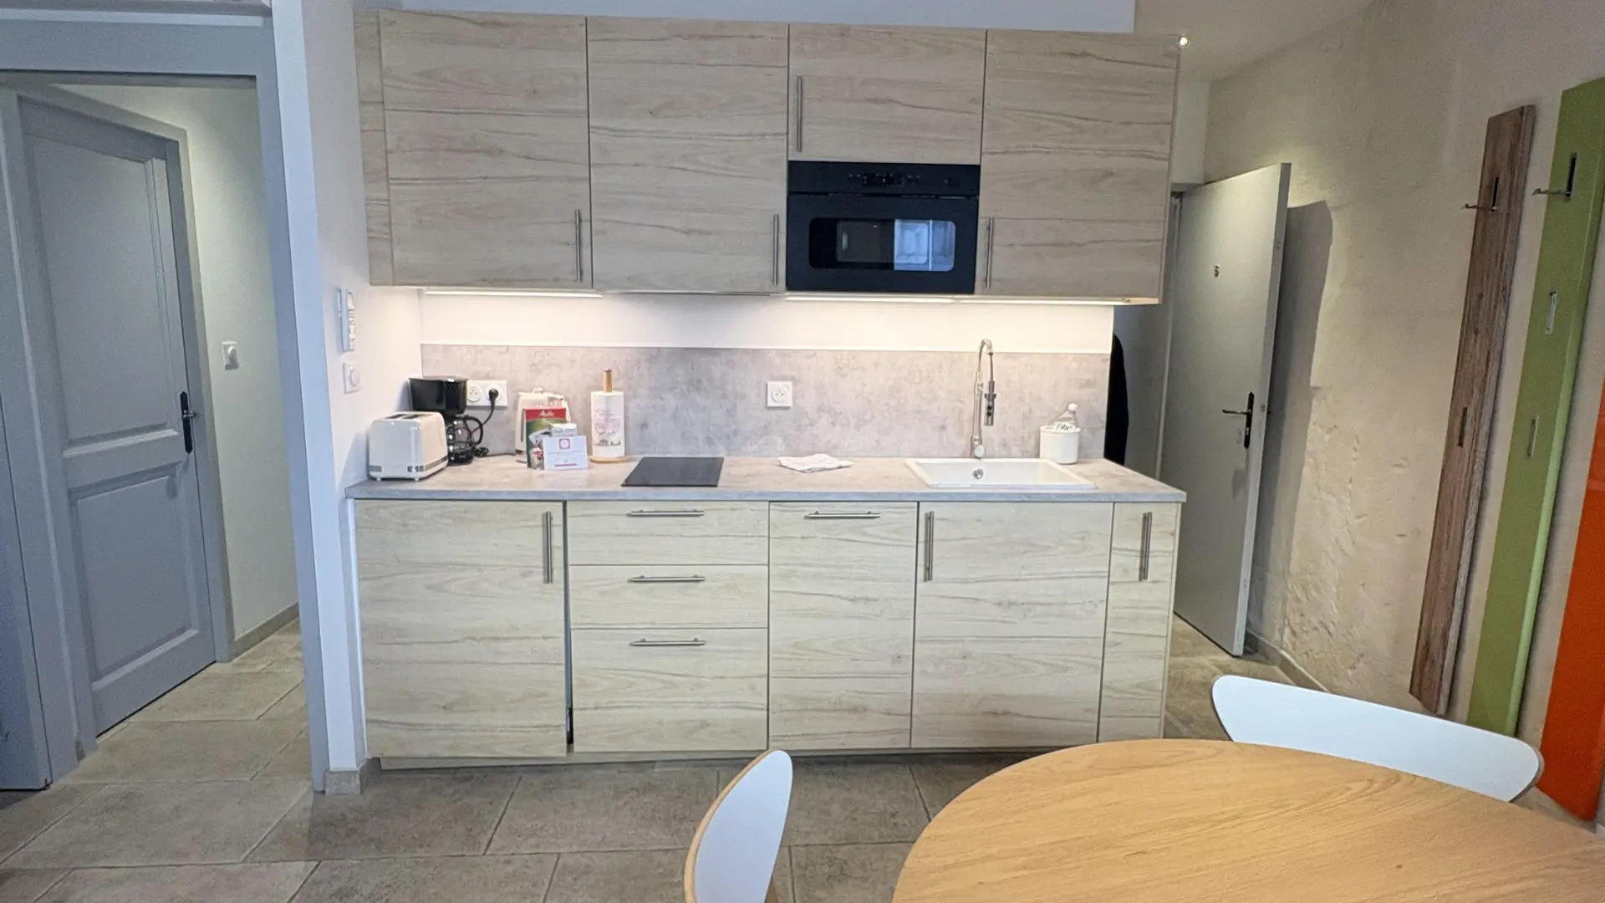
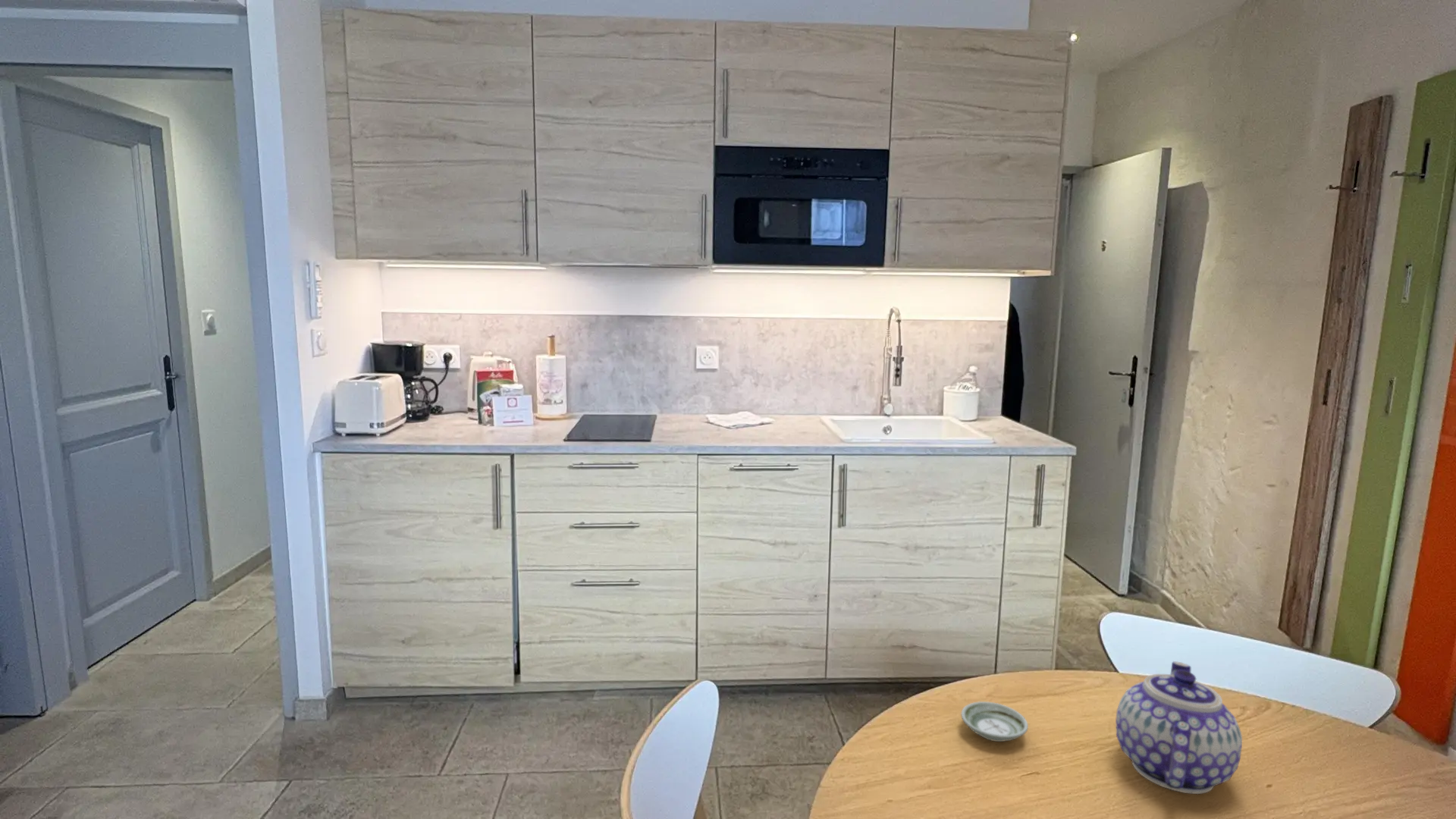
+ teapot [1115,661,1243,795]
+ saucer [960,701,1029,742]
